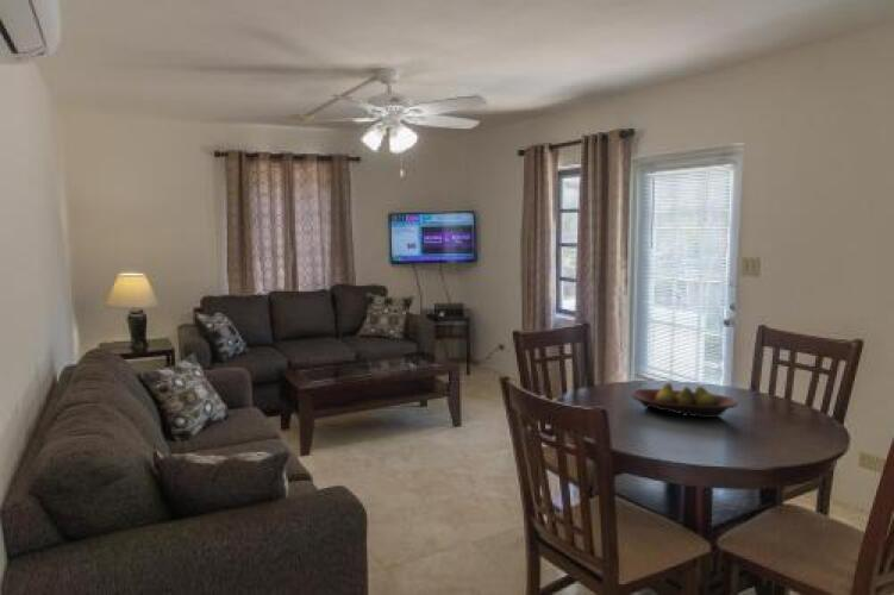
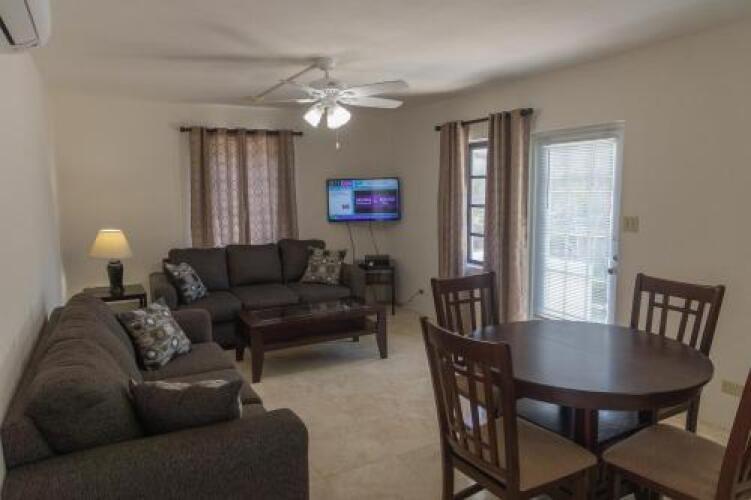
- fruit bowl [630,382,739,419]
